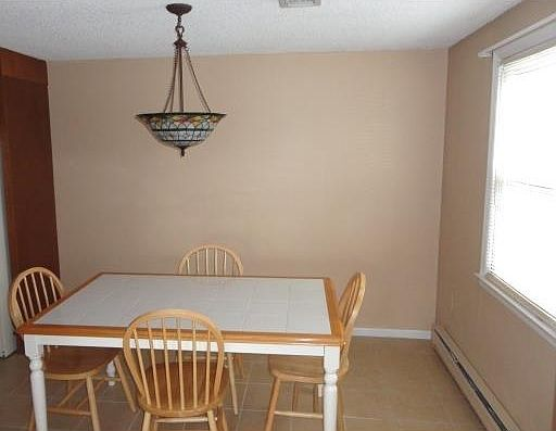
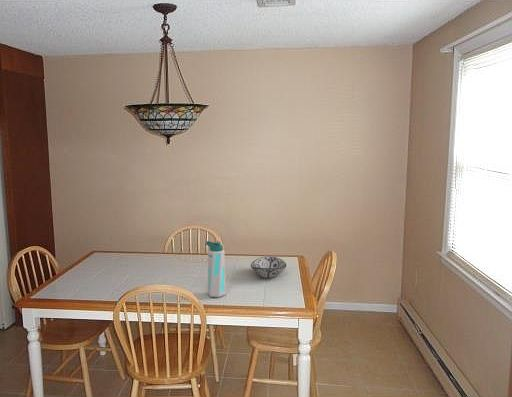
+ decorative bowl [250,255,287,279]
+ water bottle [204,240,227,298]
